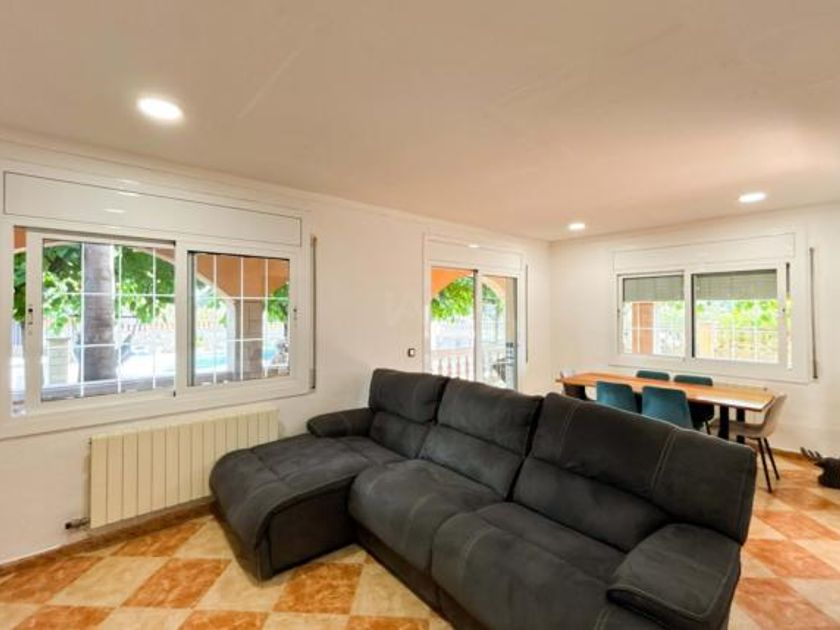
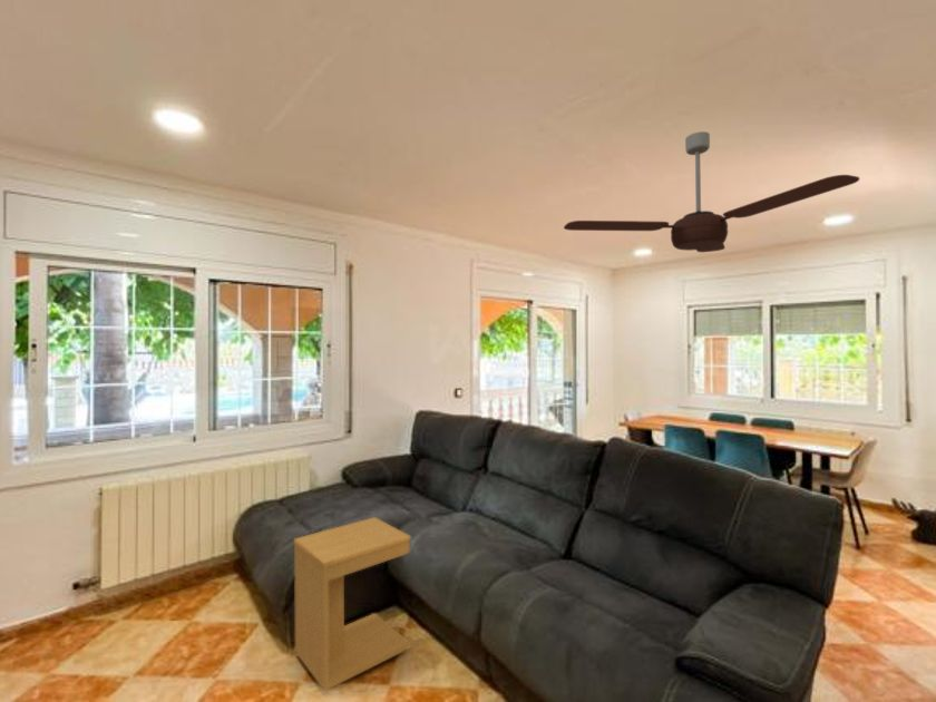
+ side table [293,516,412,692]
+ ceiling fan [563,130,860,253]
